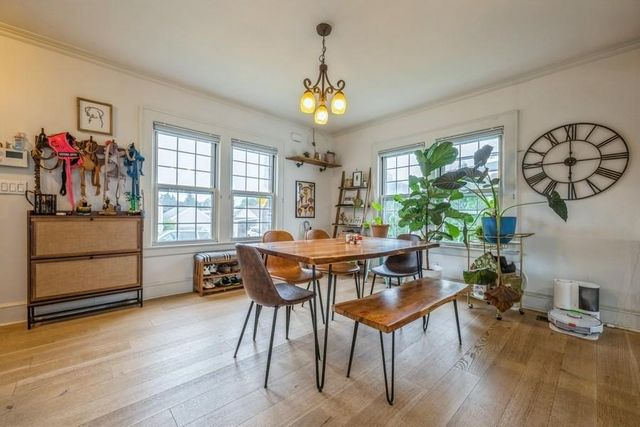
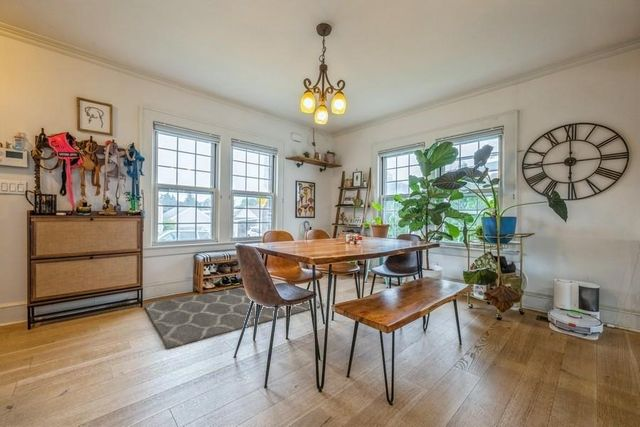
+ rug [144,286,325,350]
